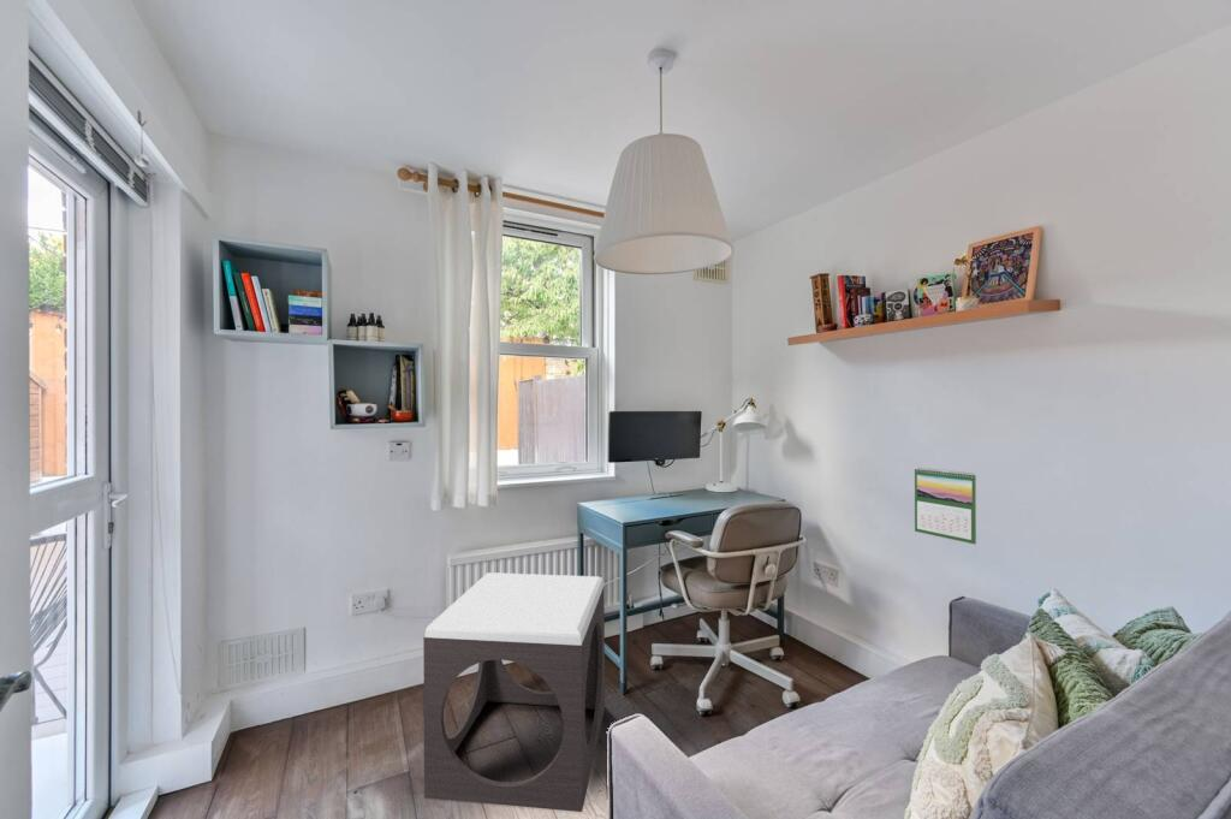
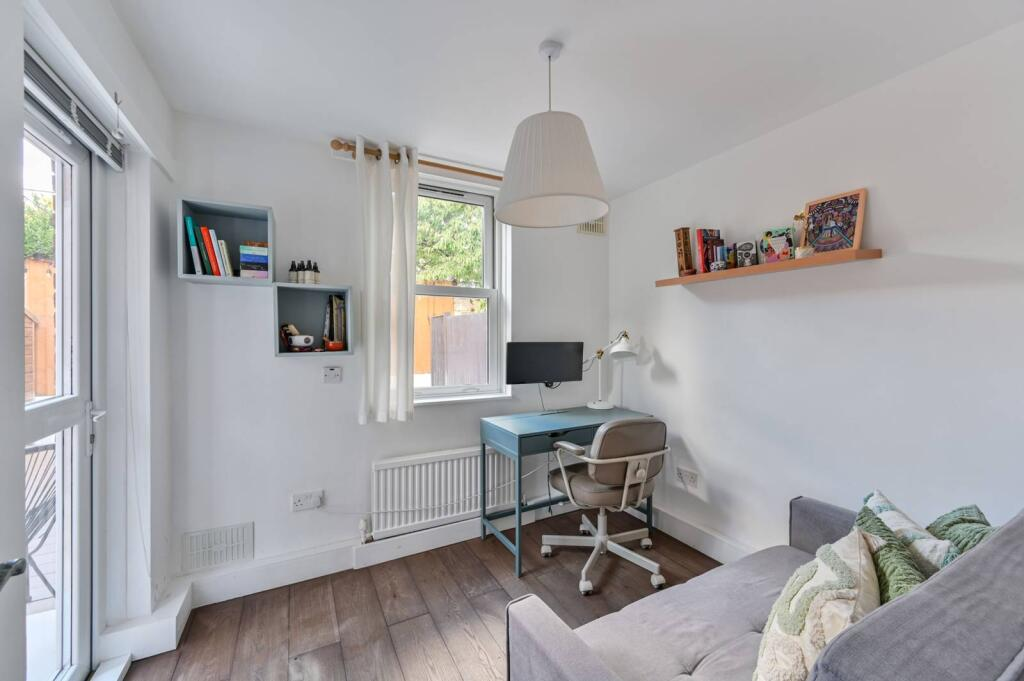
- calendar [914,467,977,545]
- footstool [422,571,606,813]
